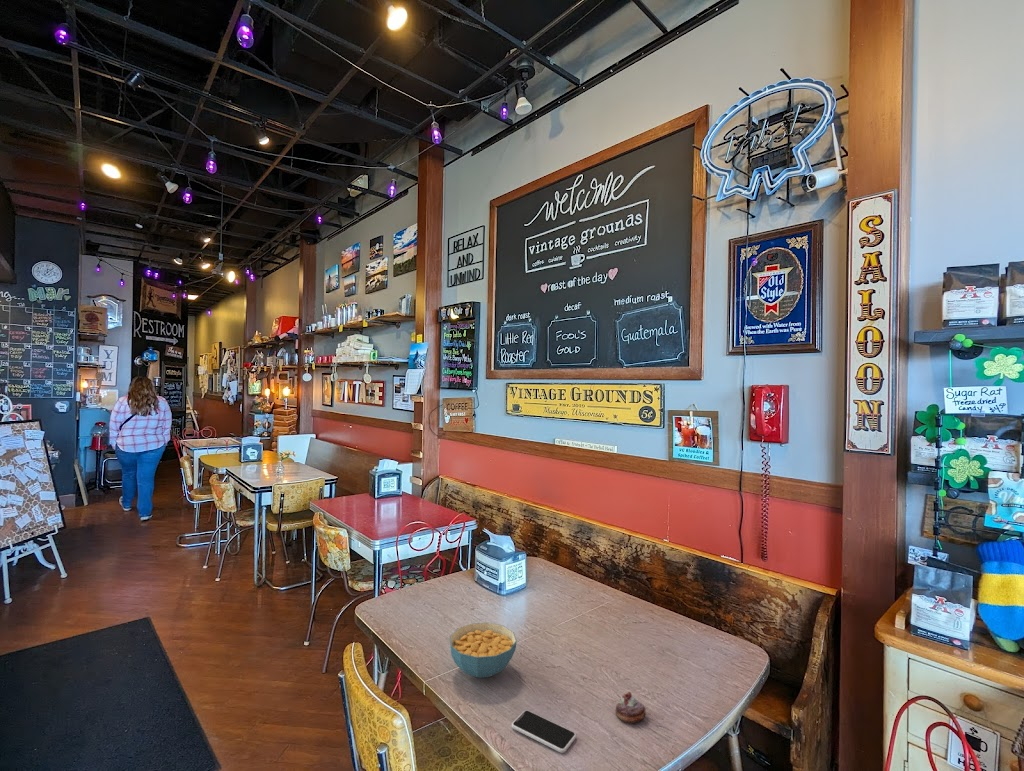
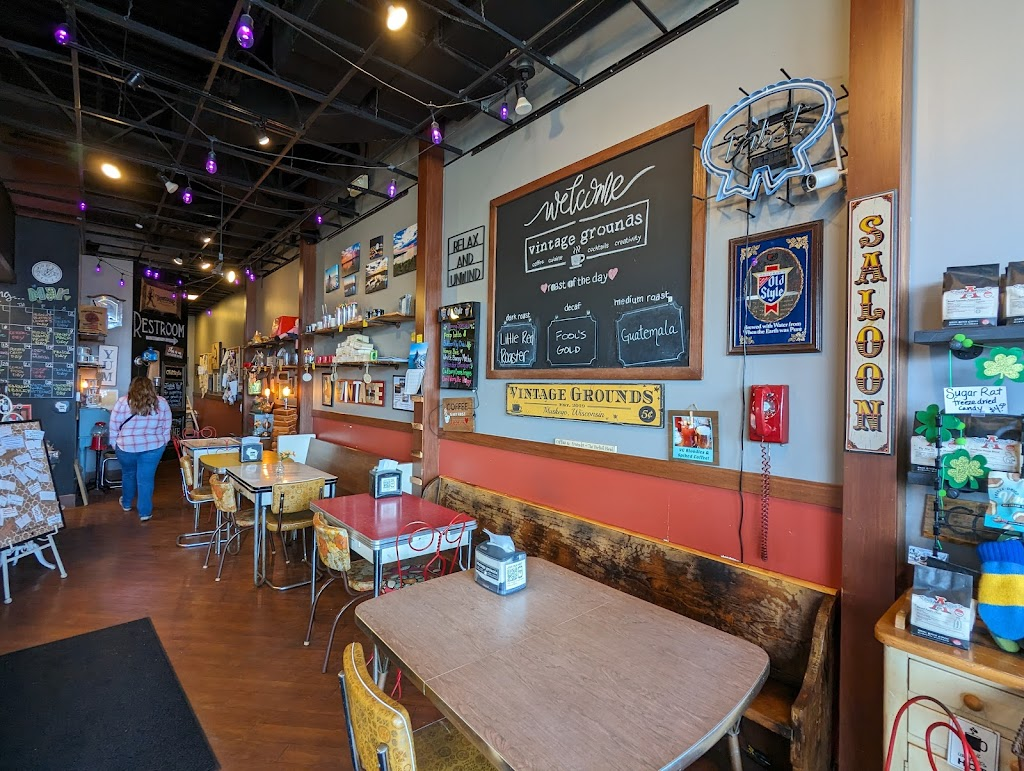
- smartphone [511,709,577,754]
- cereal bowl [449,621,518,679]
- pastry [615,691,647,725]
